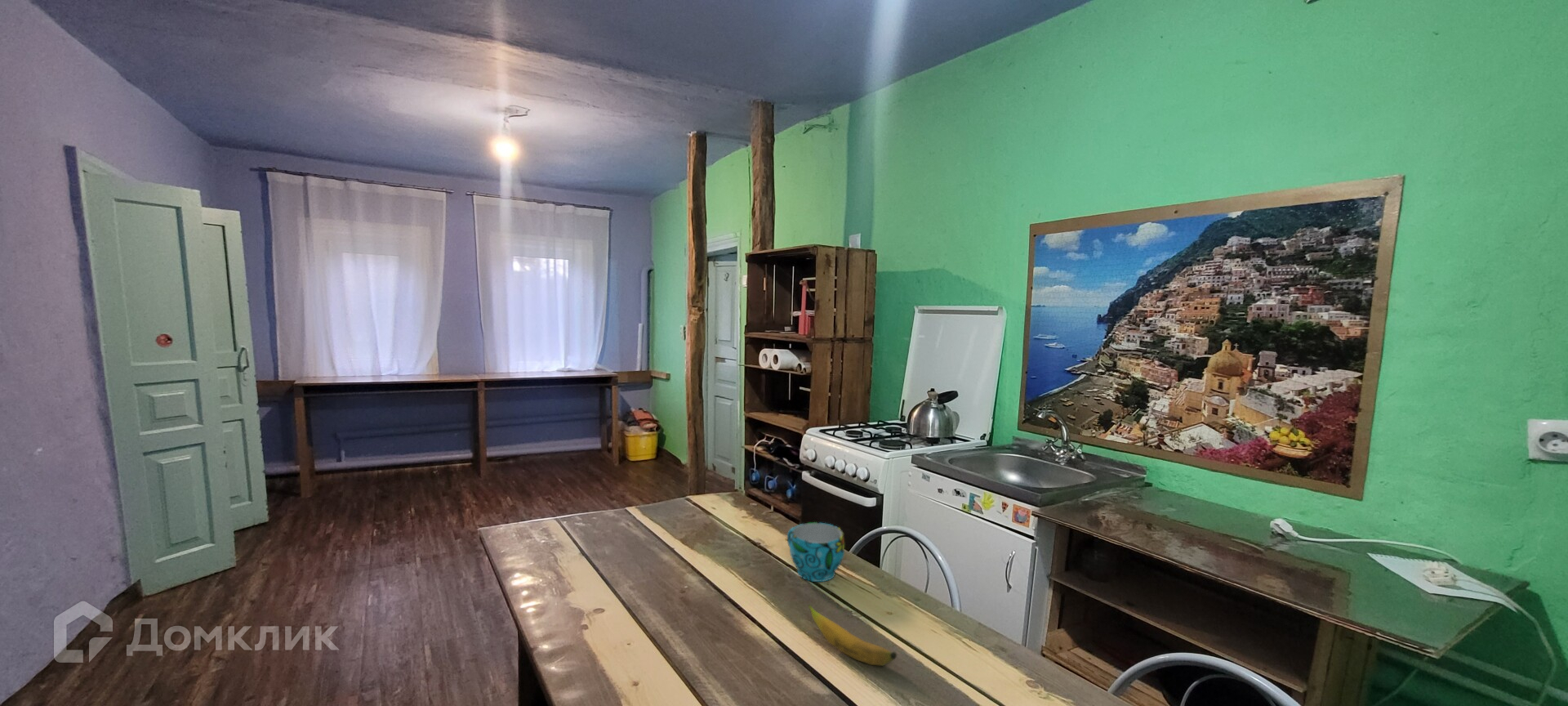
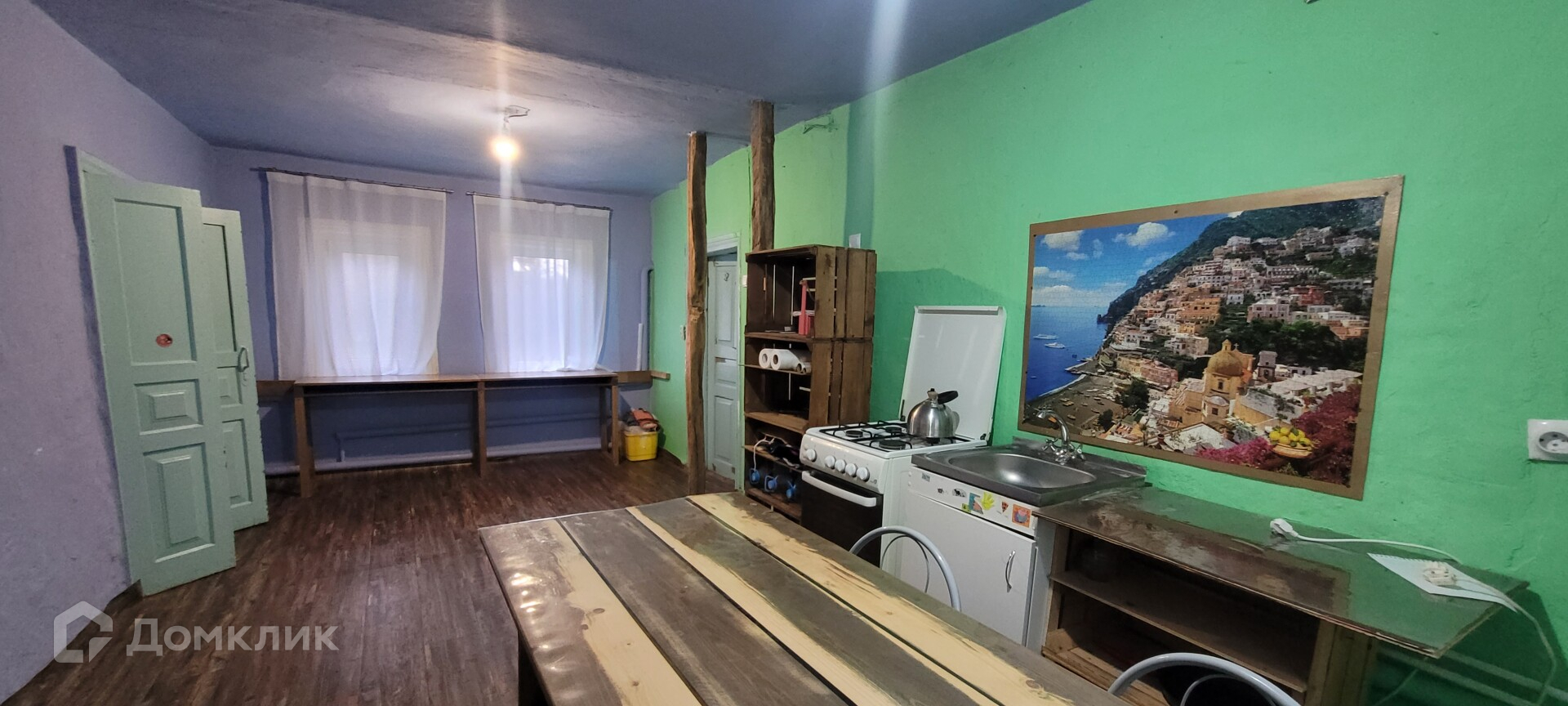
- cup [786,521,845,583]
- banana [808,604,898,667]
